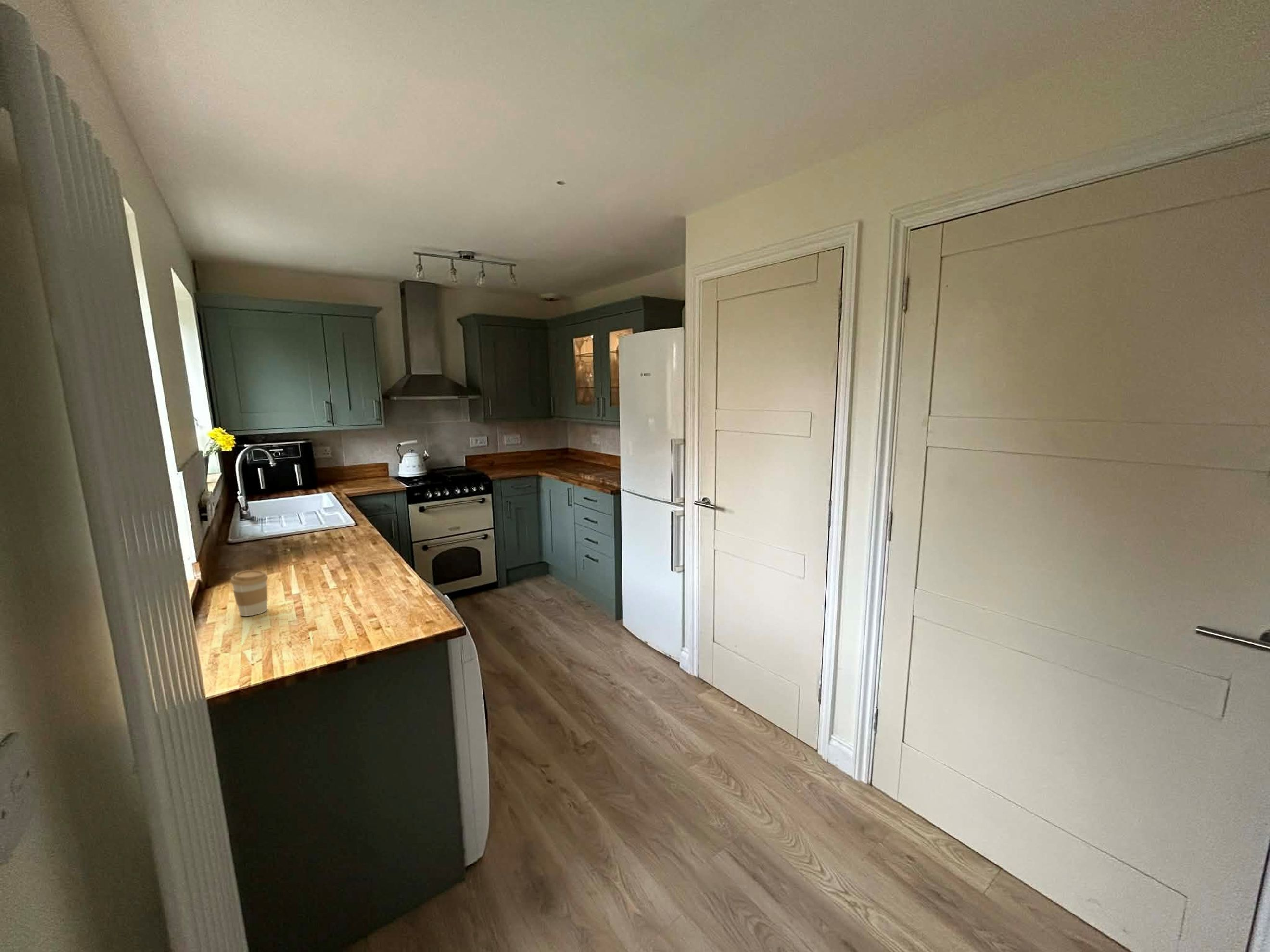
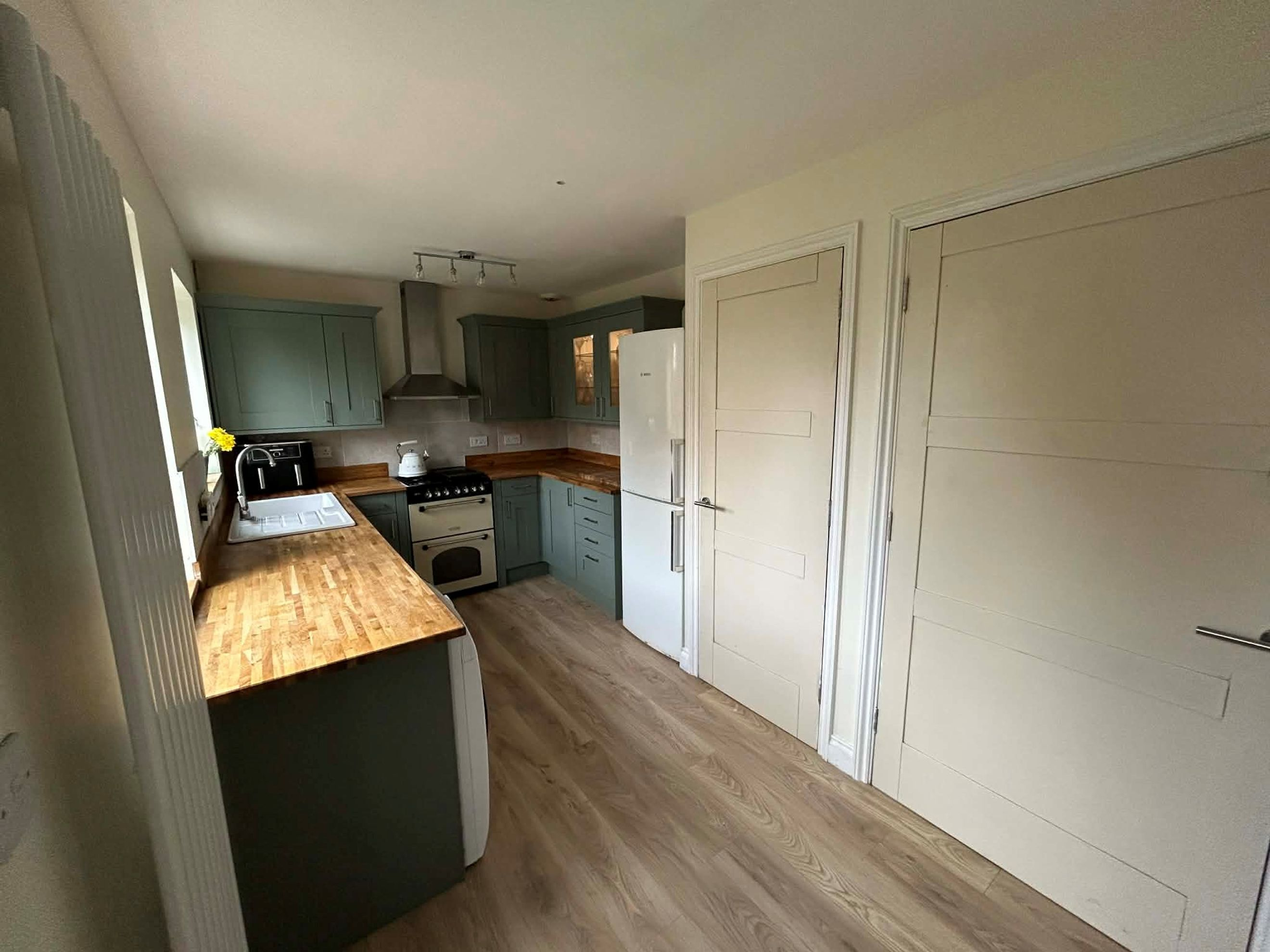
- coffee cup [230,570,268,617]
